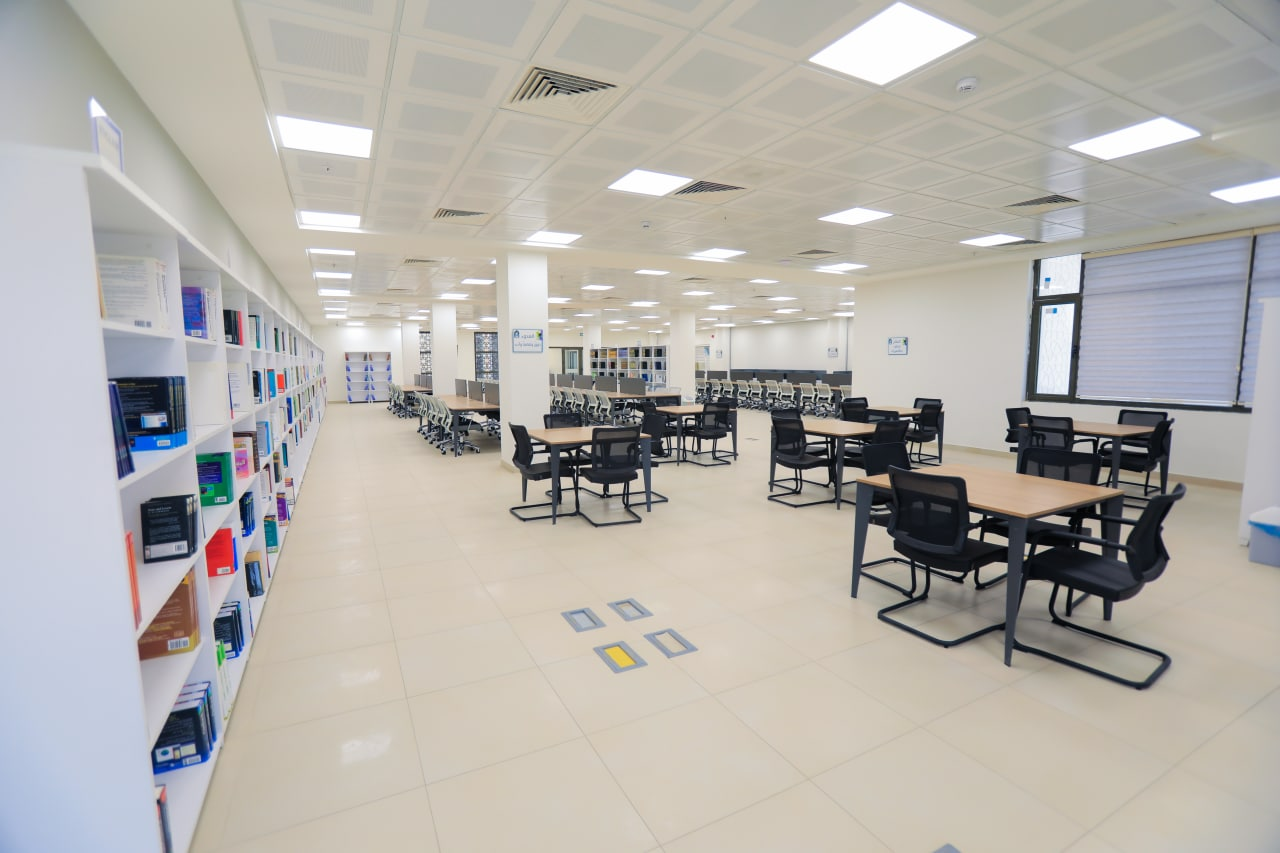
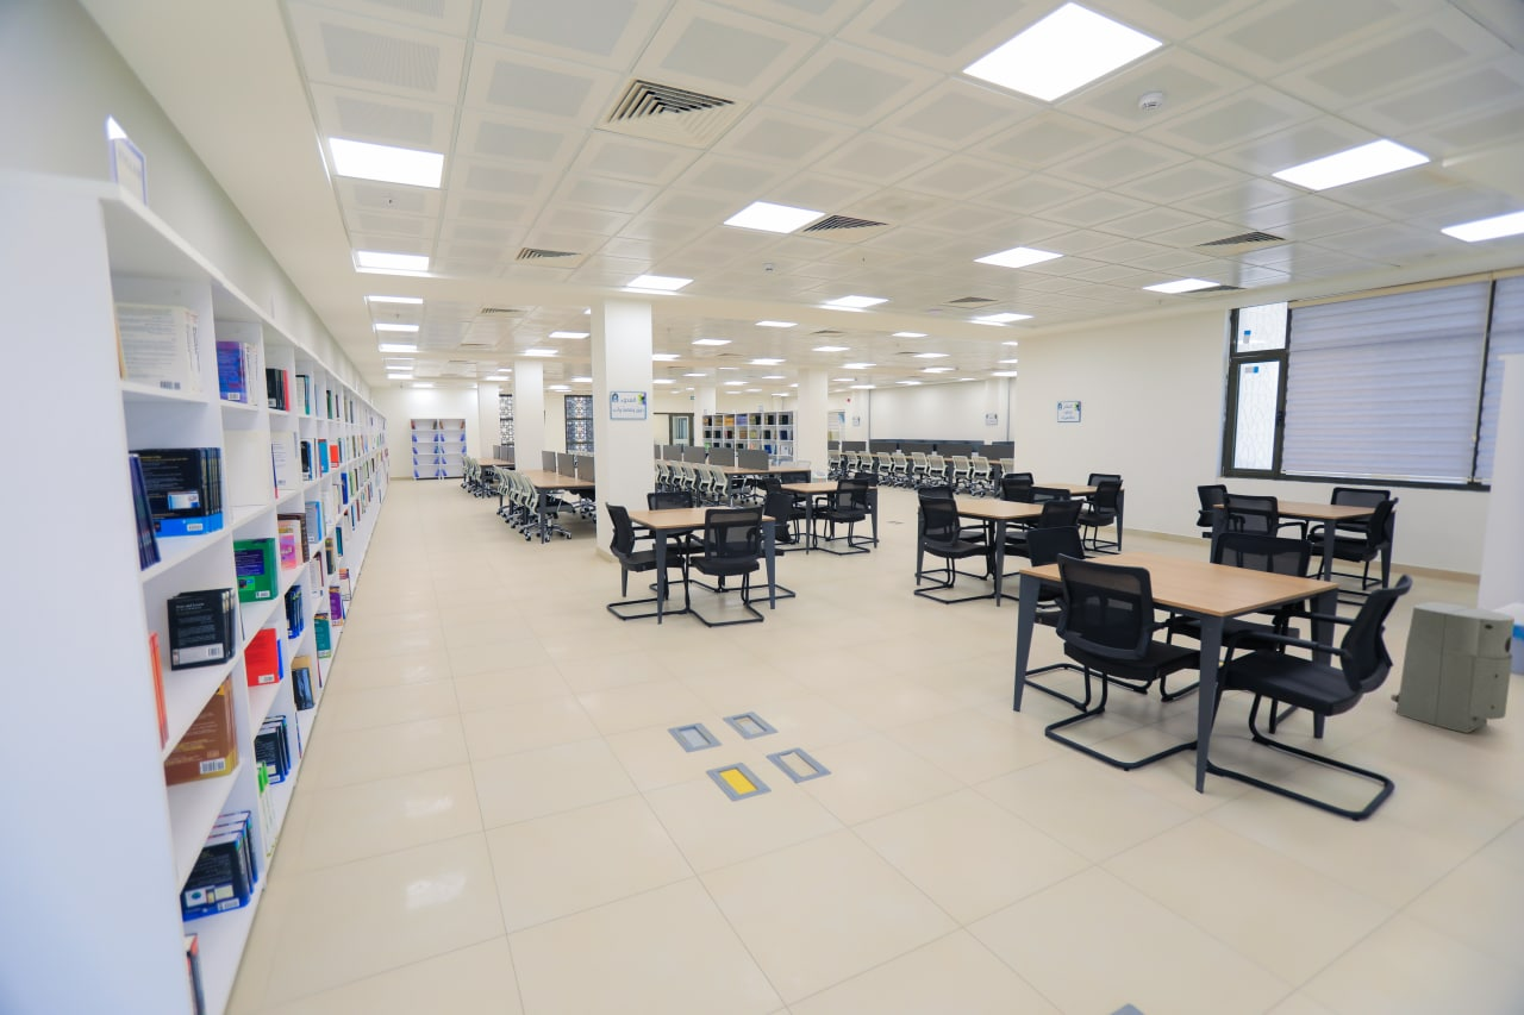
+ air purifier [1389,601,1516,734]
